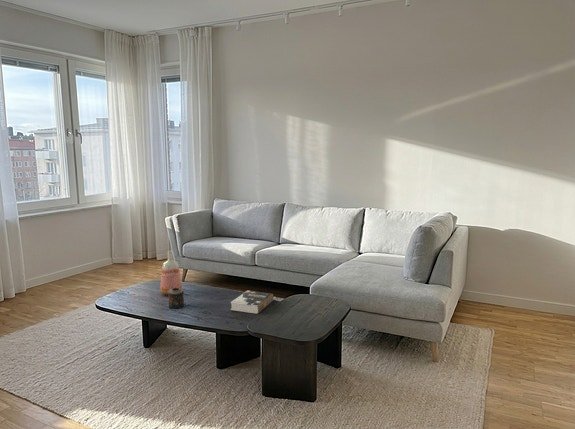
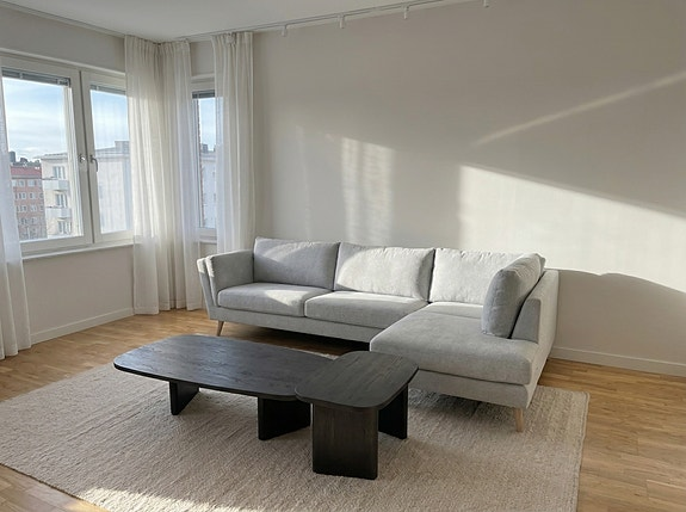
- candle [165,288,185,310]
- book [230,290,274,315]
- vase [159,249,183,296]
